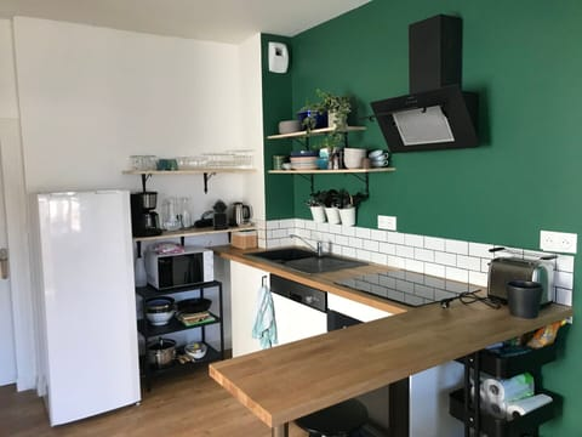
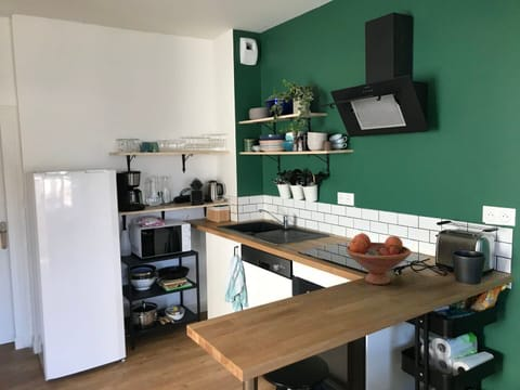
+ fruit bowl [344,232,412,286]
